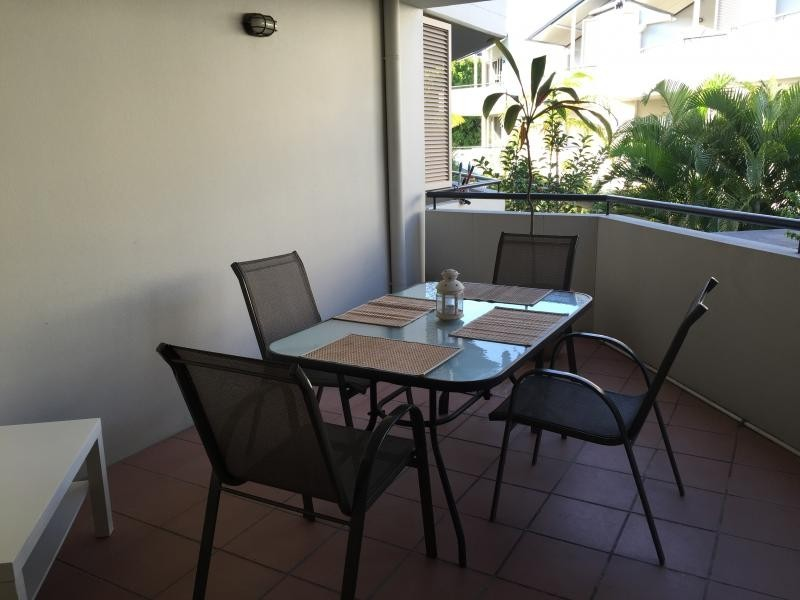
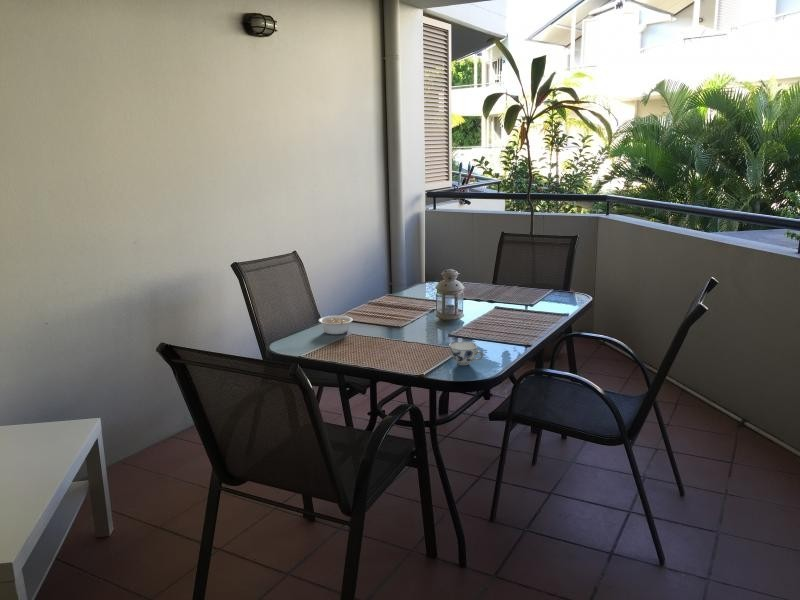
+ chinaware [448,340,484,366]
+ legume [318,315,354,335]
